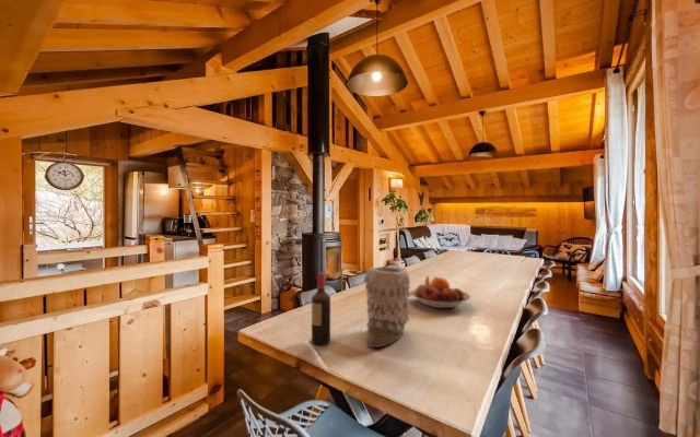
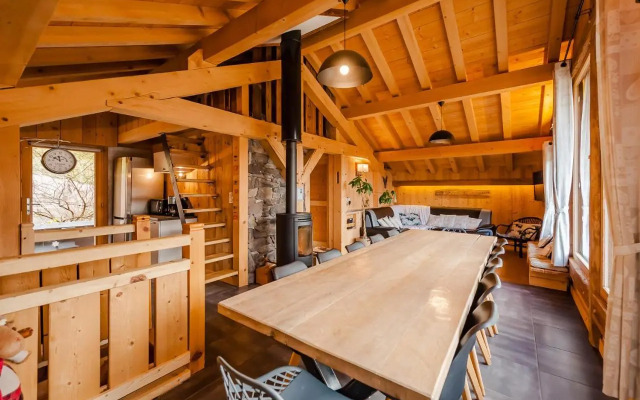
- fruit bowl [409,275,471,309]
- wine bottle [311,271,331,346]
- vase [361,265,411,349]
